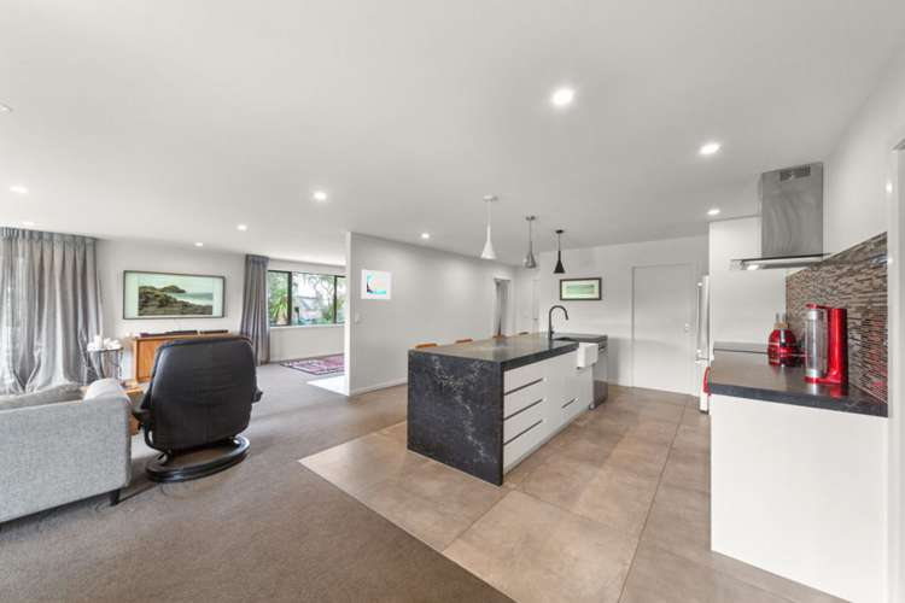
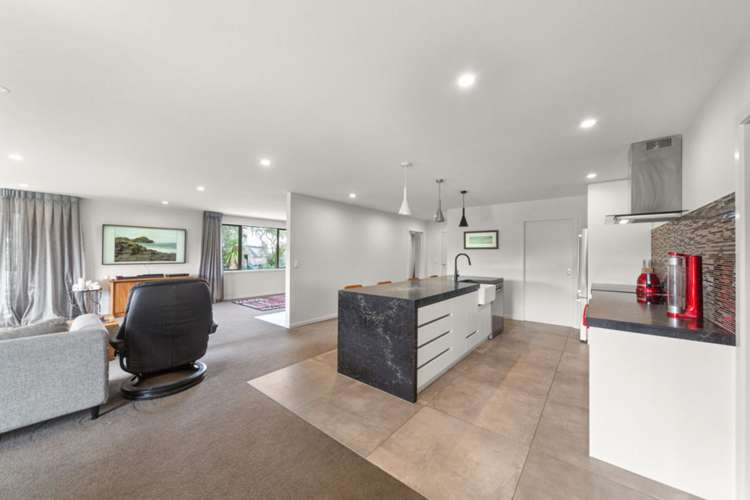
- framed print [361,269,392,300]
